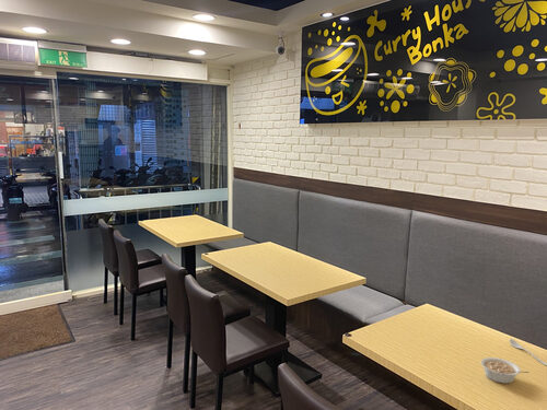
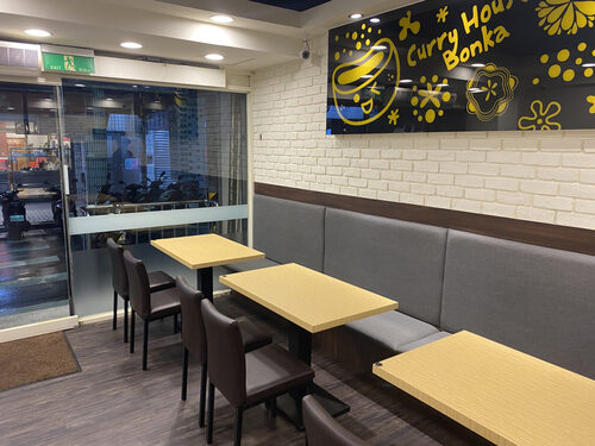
- spoon [509,338,547,366]
- legume [480,356,531,385]
